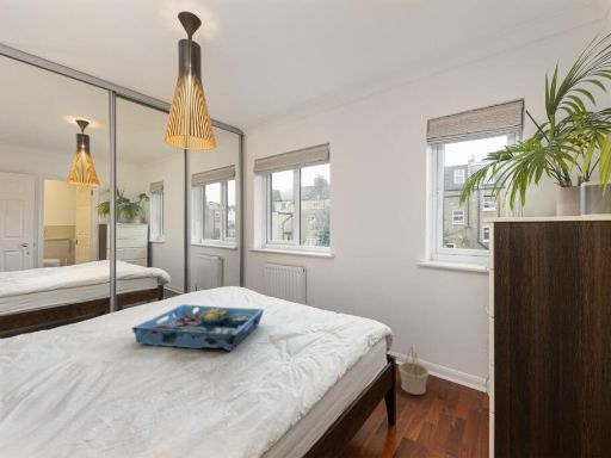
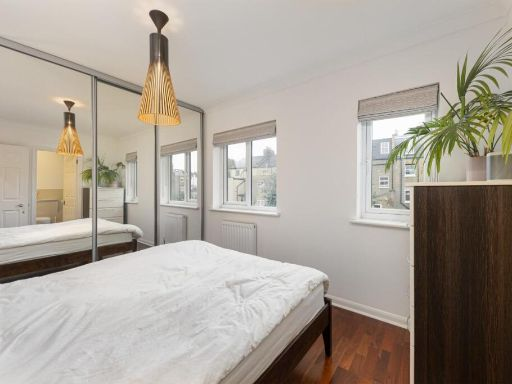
- serving tray [131,303,265,352]
- basket [397,344,430,396]
